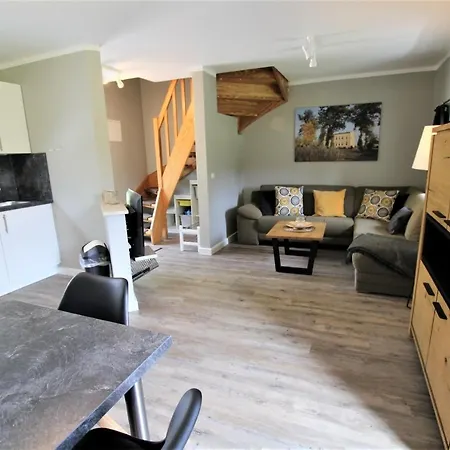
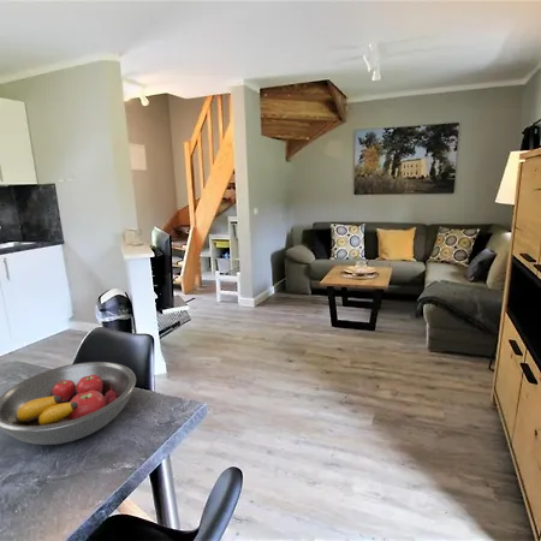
+ fruit bowl [0,361,137,446]
